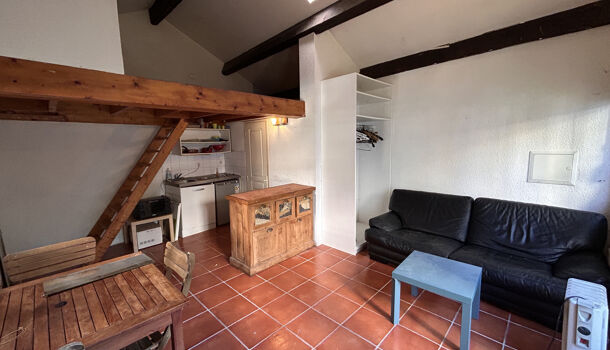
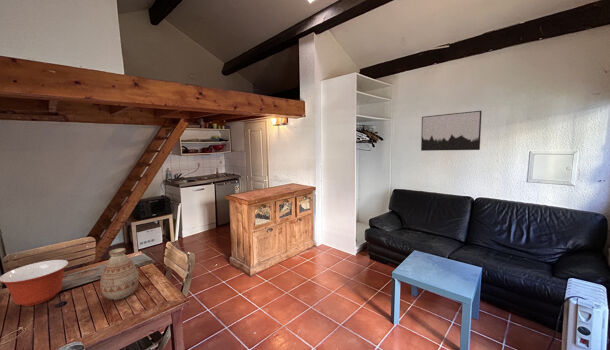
+ mixing bowl [0,259,69,307]
+ vase [99,247,140,301]
+ wall art [420,110,483,152]
